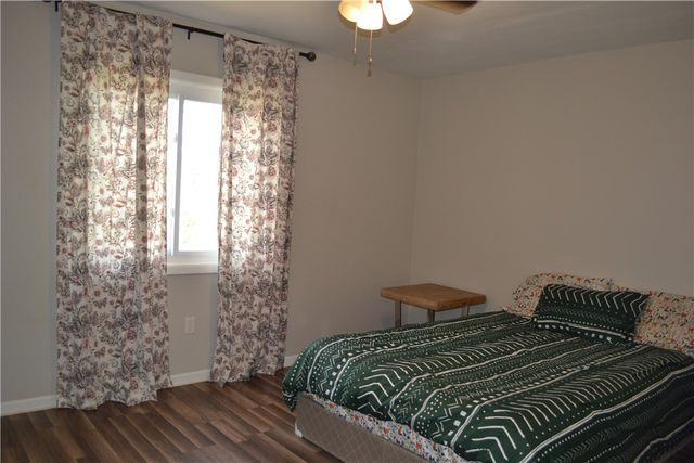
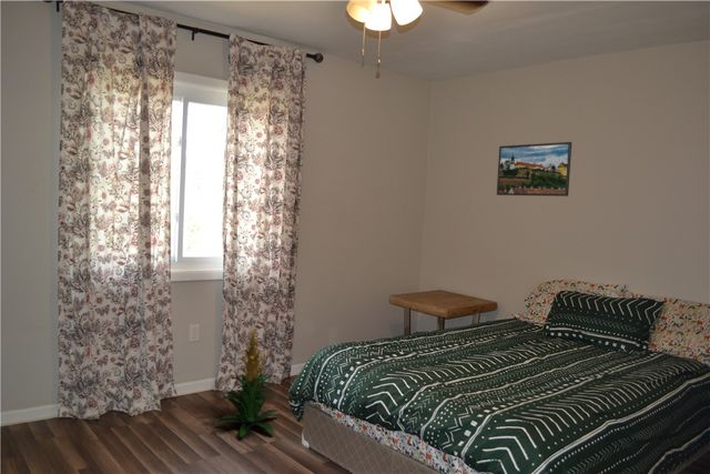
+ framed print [496,141,572,198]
+ indoor plant [214,326,278,438]
